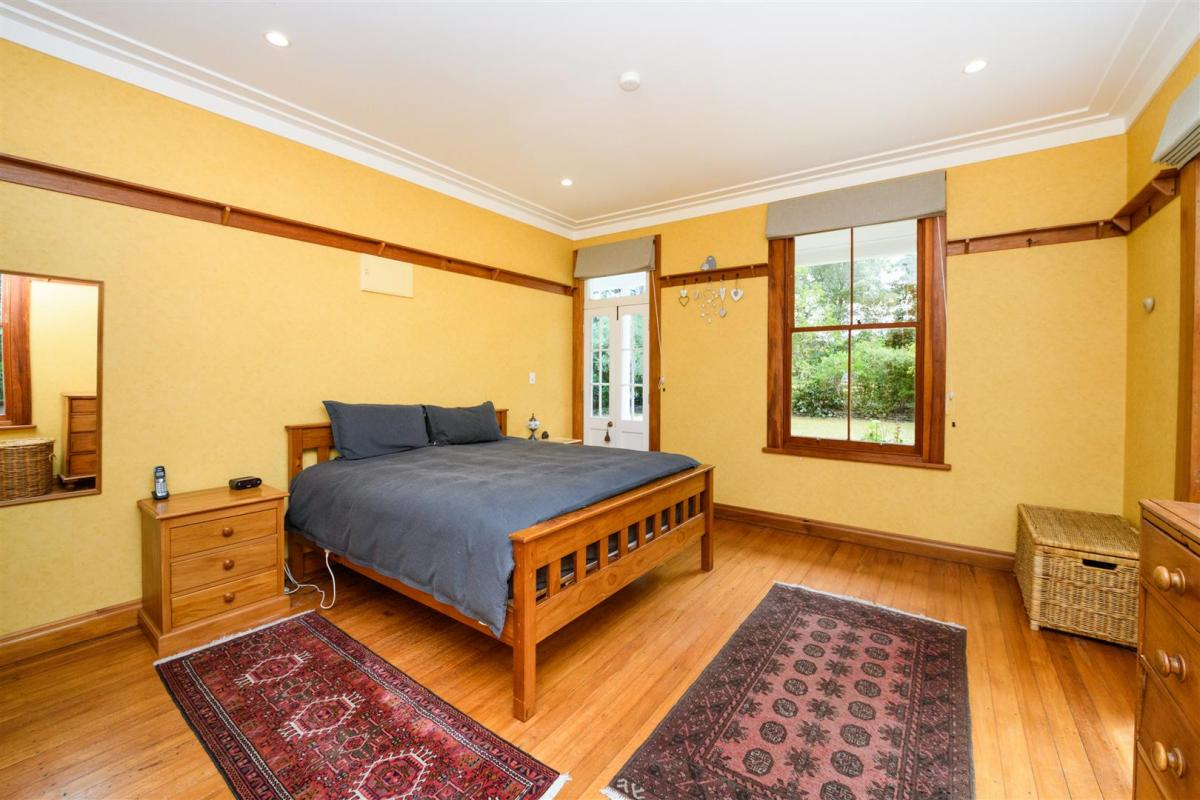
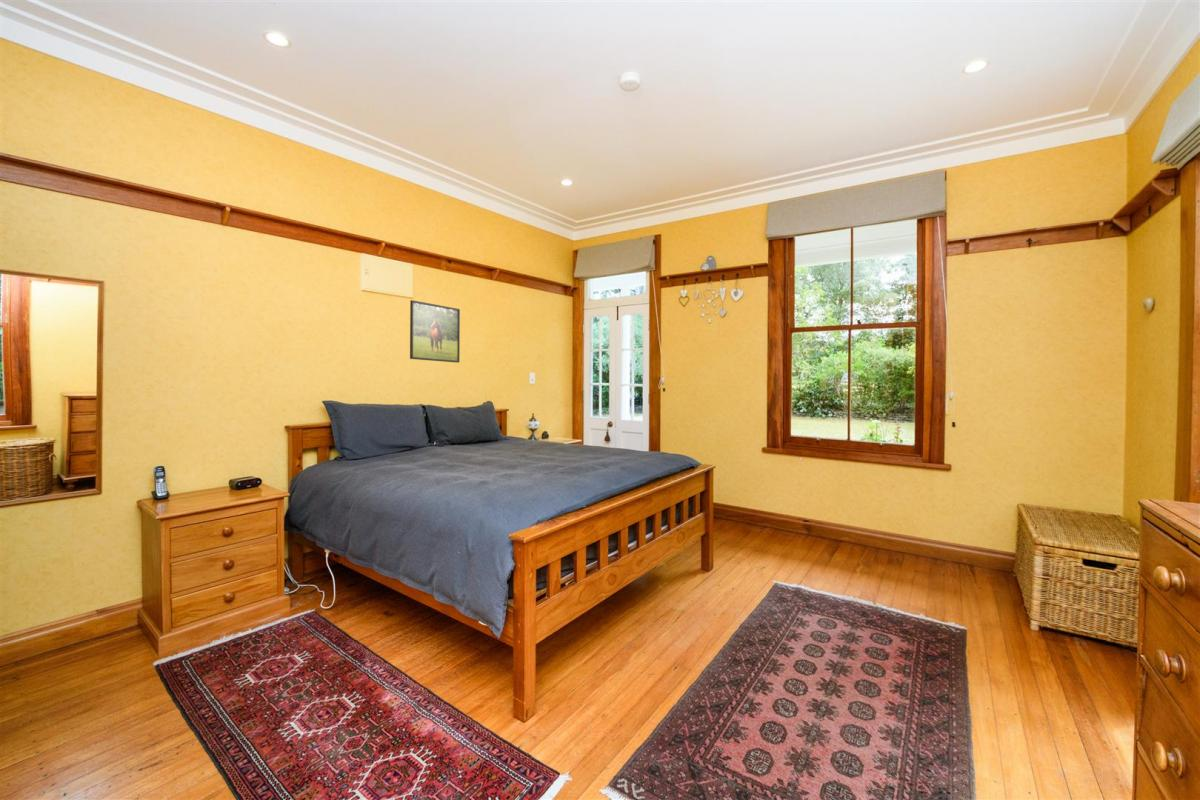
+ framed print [409,299,461,364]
